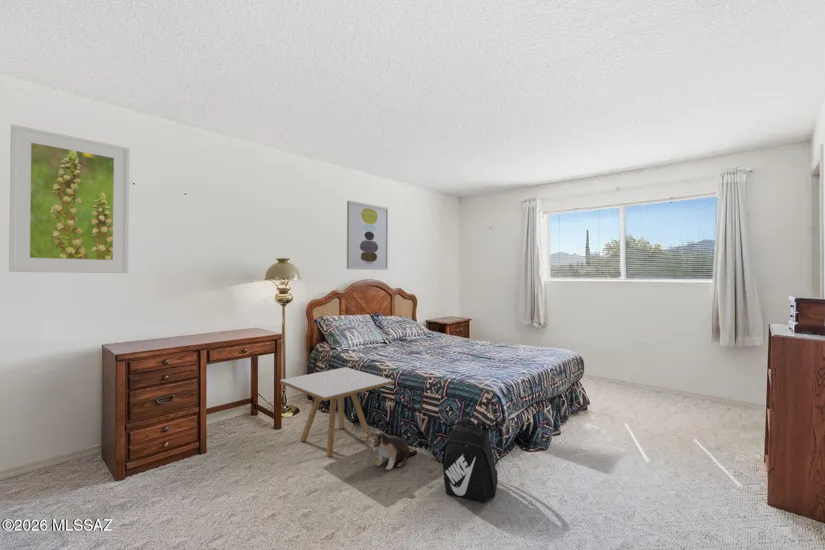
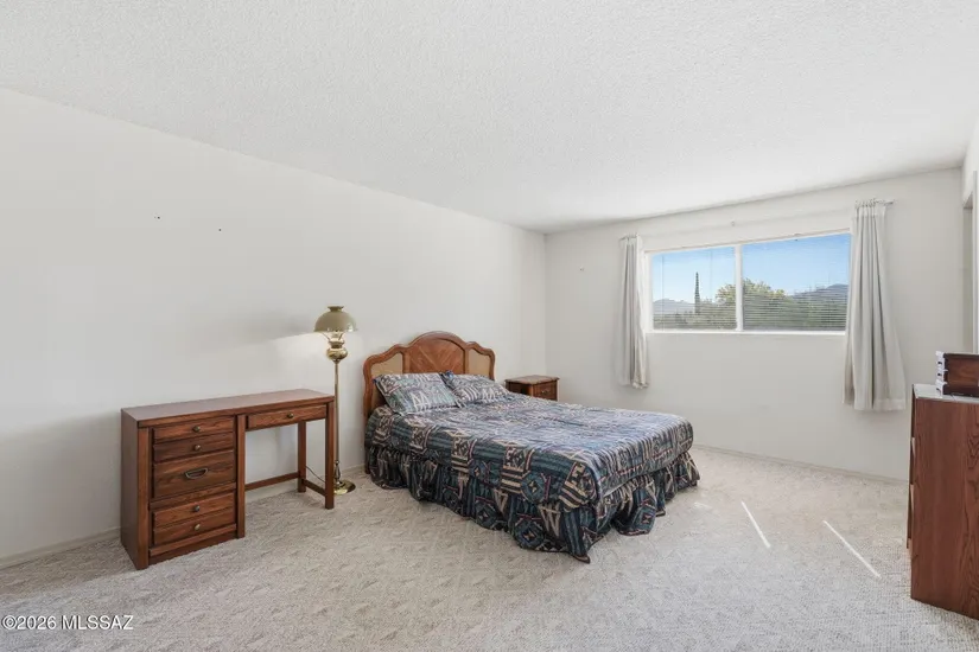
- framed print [8,123,130,274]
- wall art [346,200,389,271]
- plush toy [363,429,418,471]
- backpack [442,417,499,504]
- side table [279,366,394,458]
